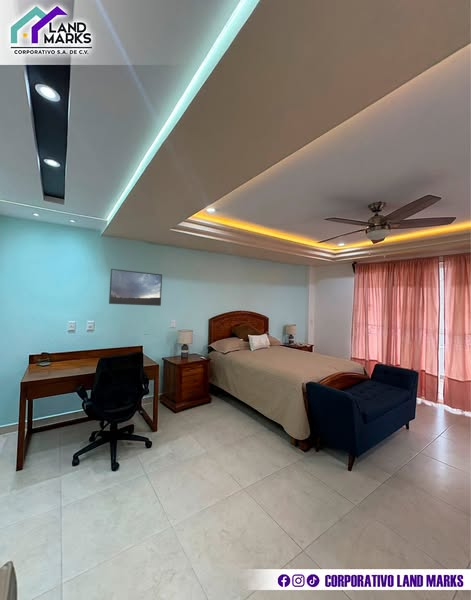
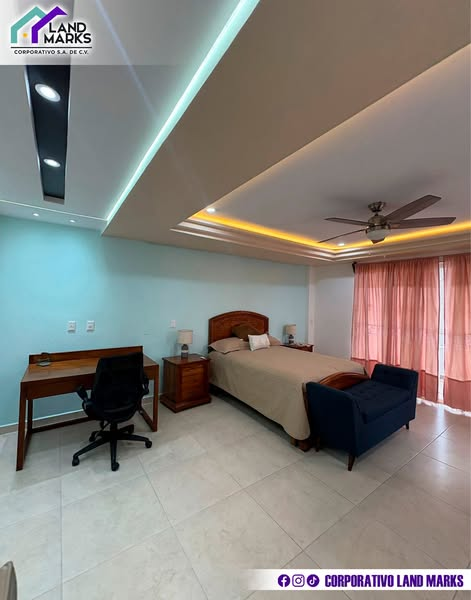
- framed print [108,268,163,307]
